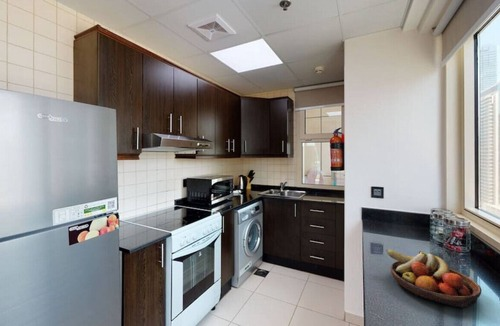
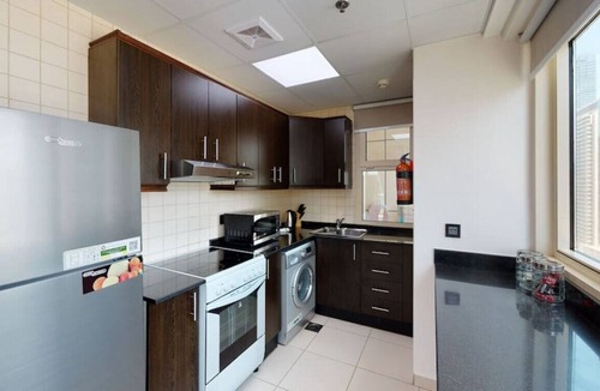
- fruit bowl [385,249,483,309]
